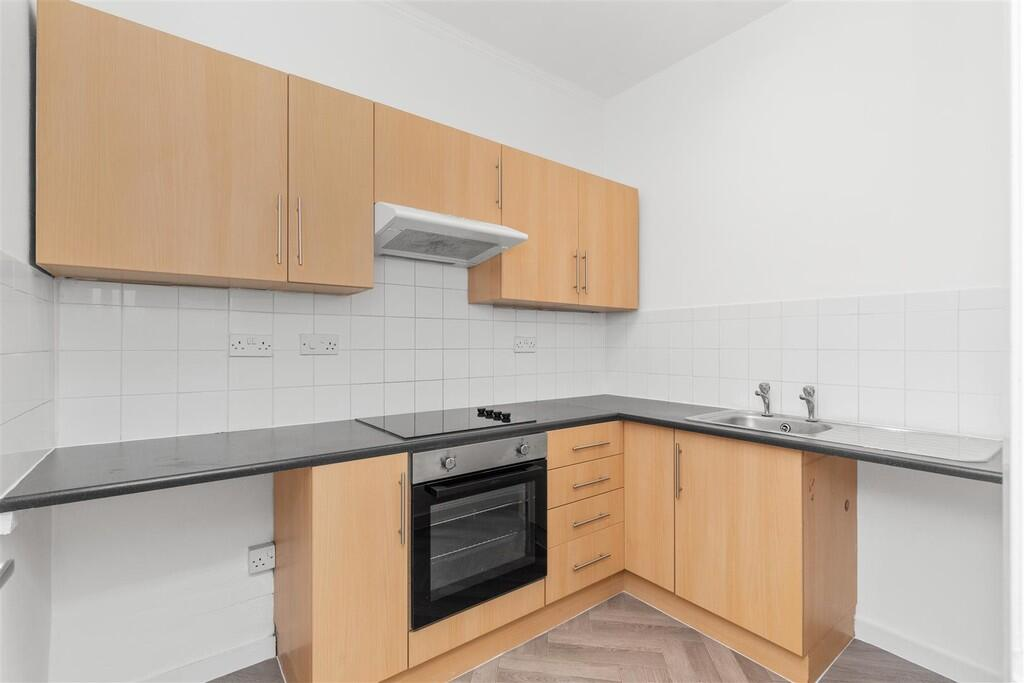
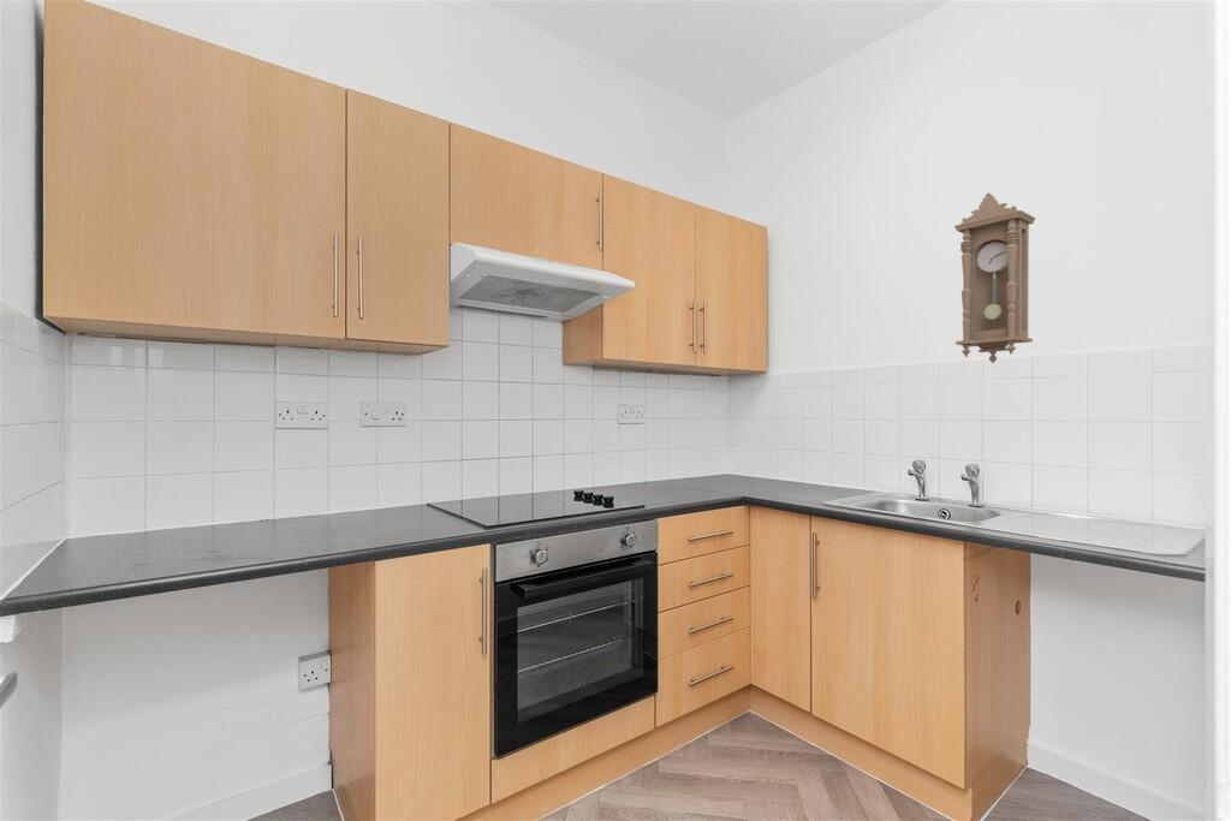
+ pendulum clock [953,192,1036,364]
